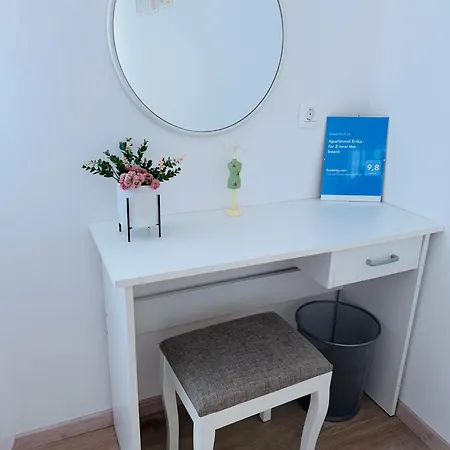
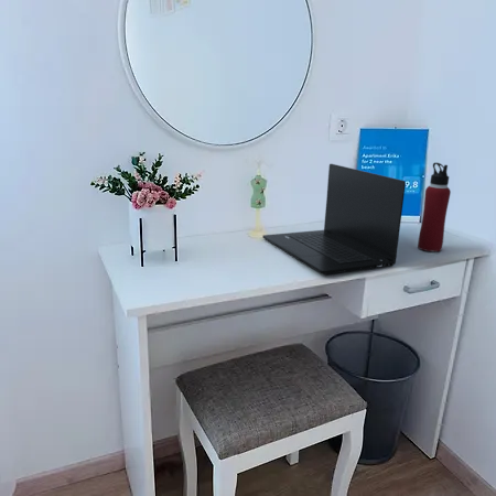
+ water bottle [417,162,452,252]
+ laptop [261,163,407,276]
